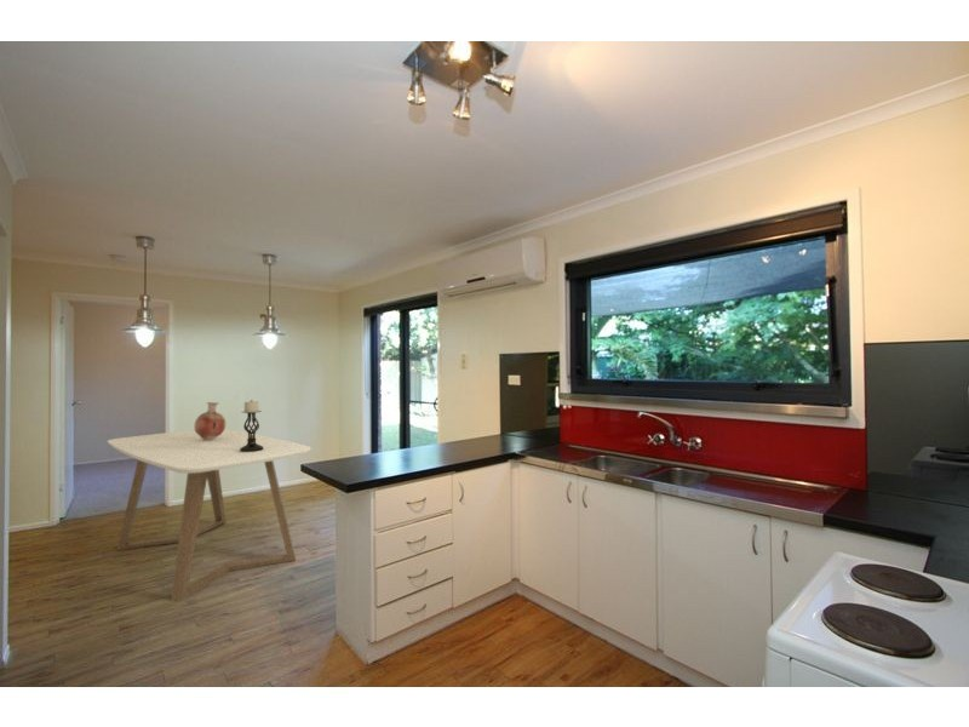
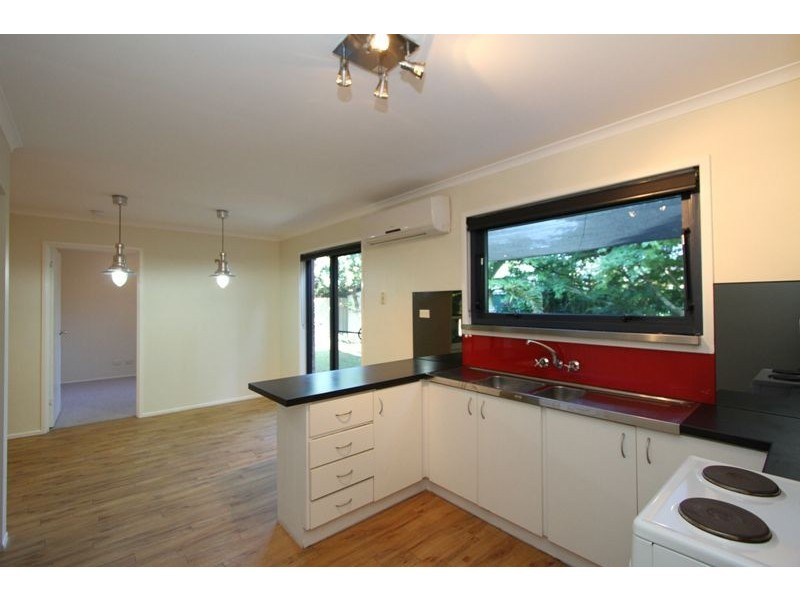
- dining table [107,429,313,602]
- vase [194,401,227,441]
- candle holder [240,399,264,452]
